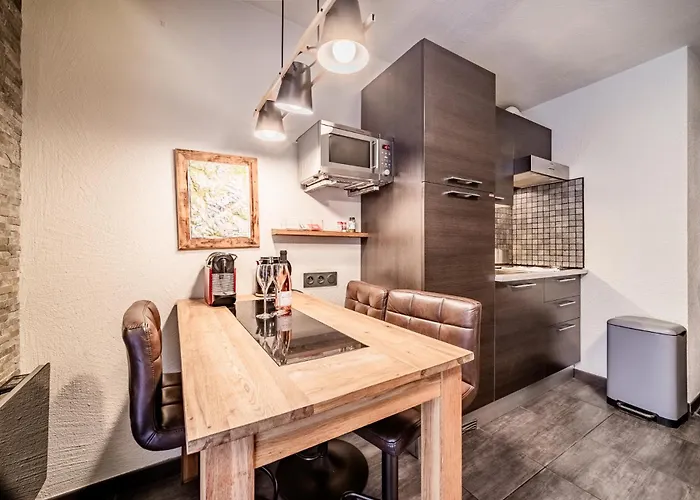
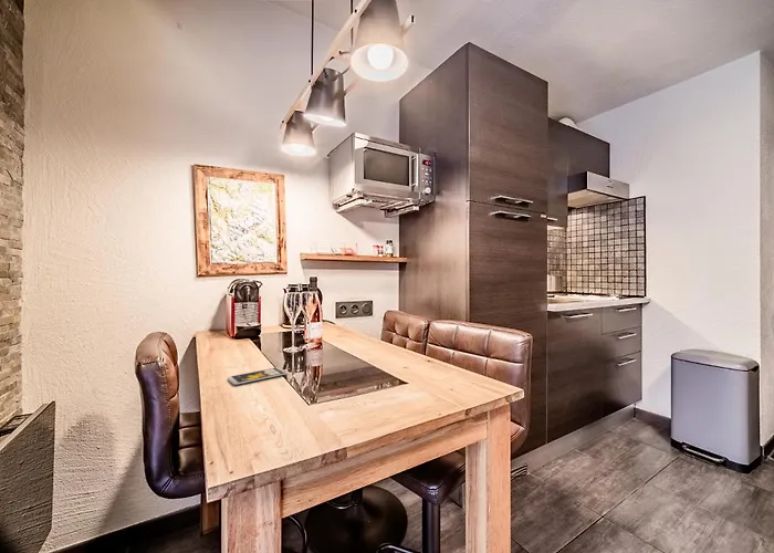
+ smartphone [227,366,287,386]
